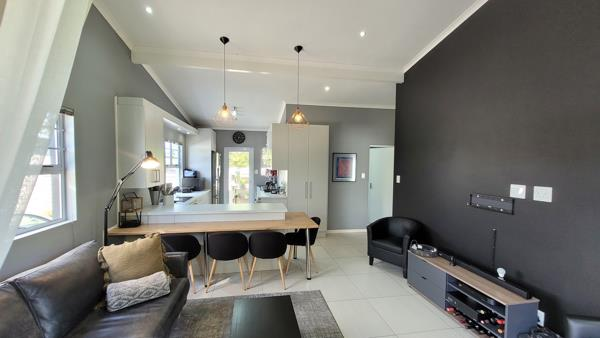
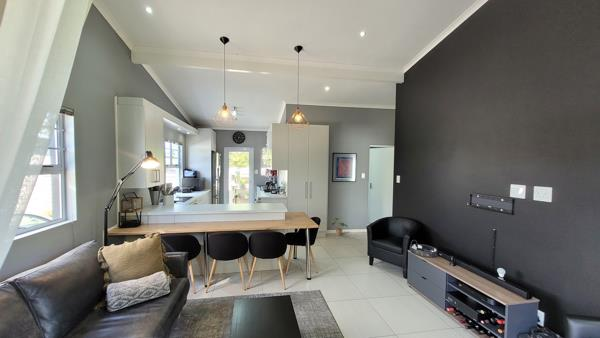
+ potted plant [331,217,349,236]
